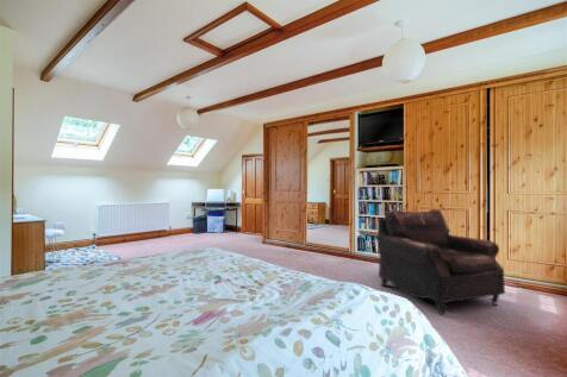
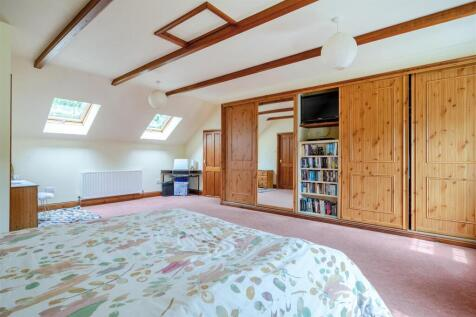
- leather [376,208,506,316]
